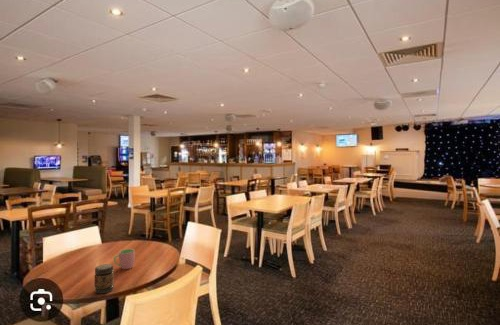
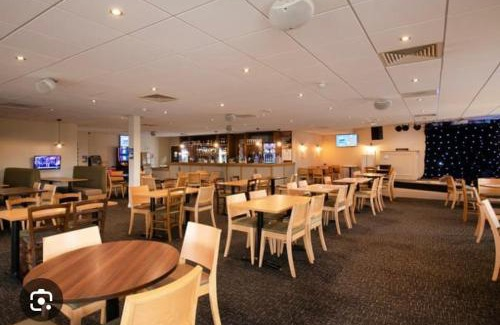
- cup [113,248,136,270]
- jar [94,263,115,294]
